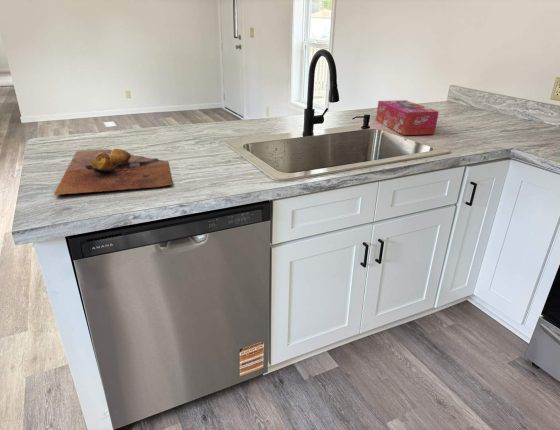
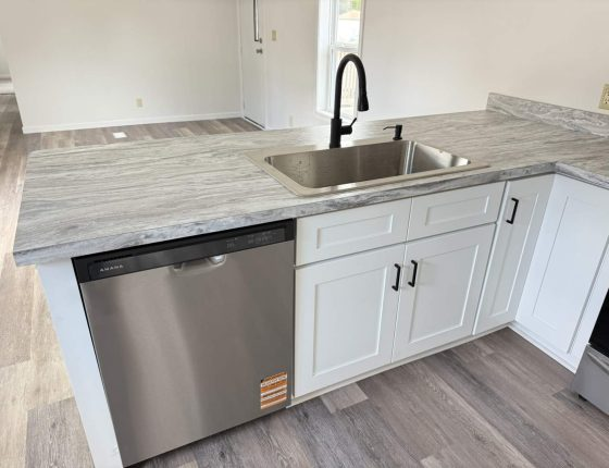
- tissue box [375,99,440,136]
- cutting board [53,148,173,196]
